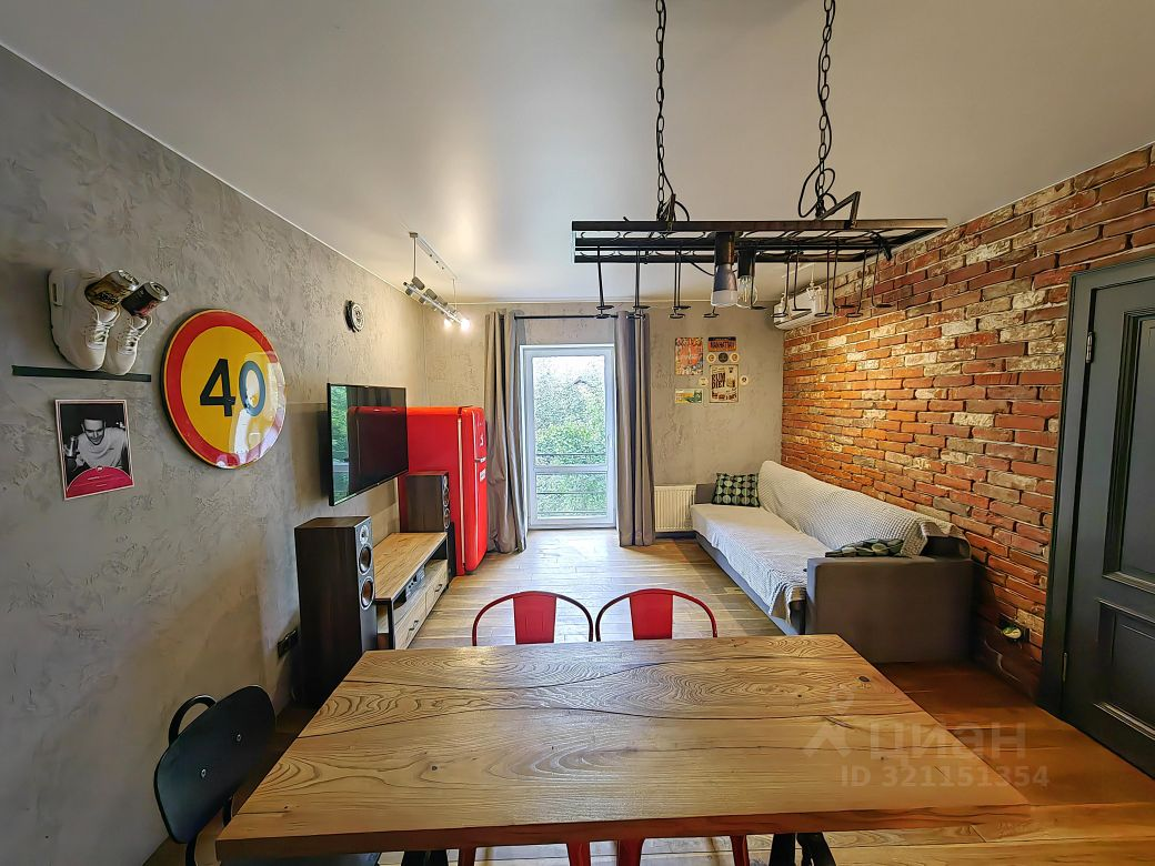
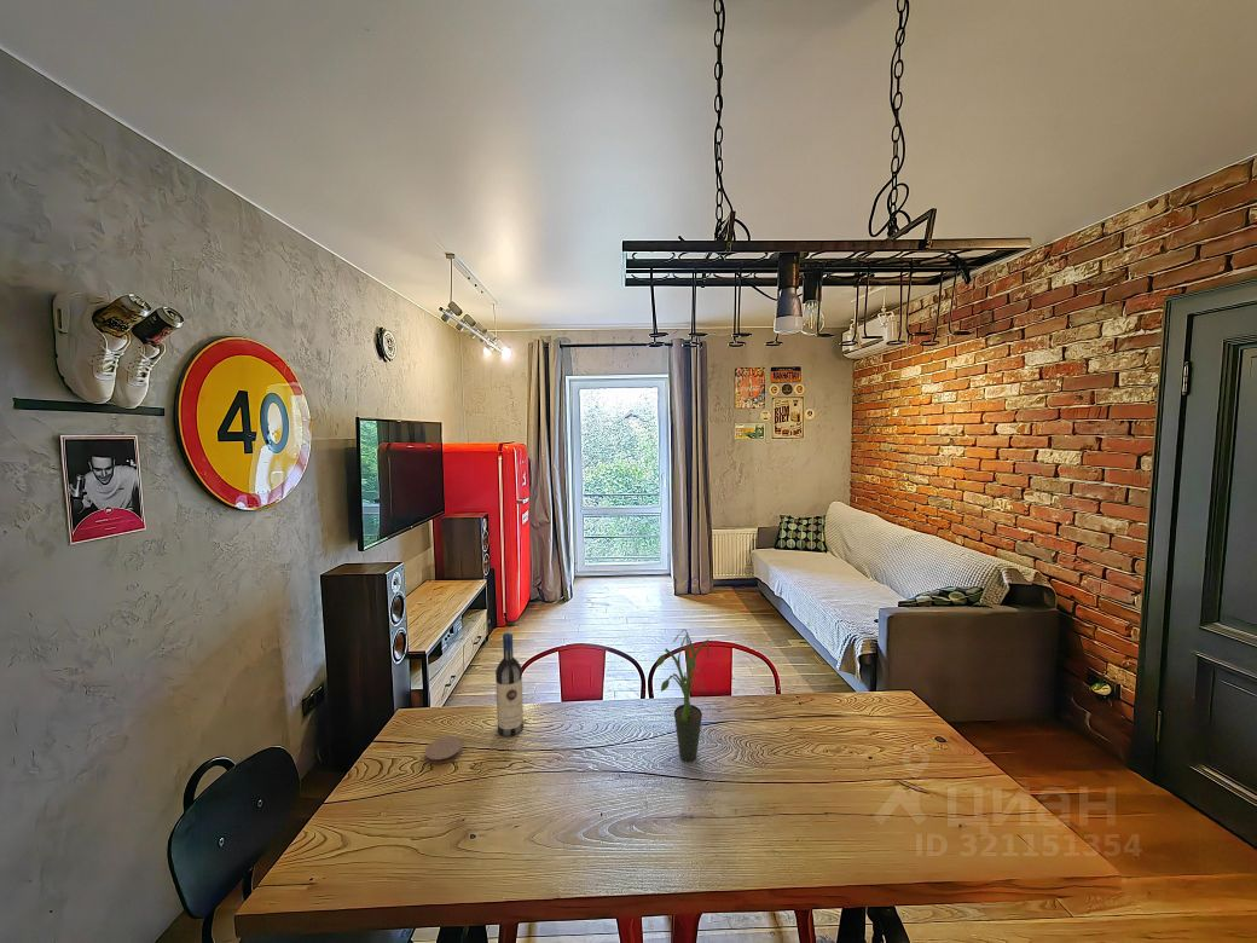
+ wine bottle [494,631,525,737]
+ potted plant [655,627,711,763]
+ coaster [424,735,464,765]
